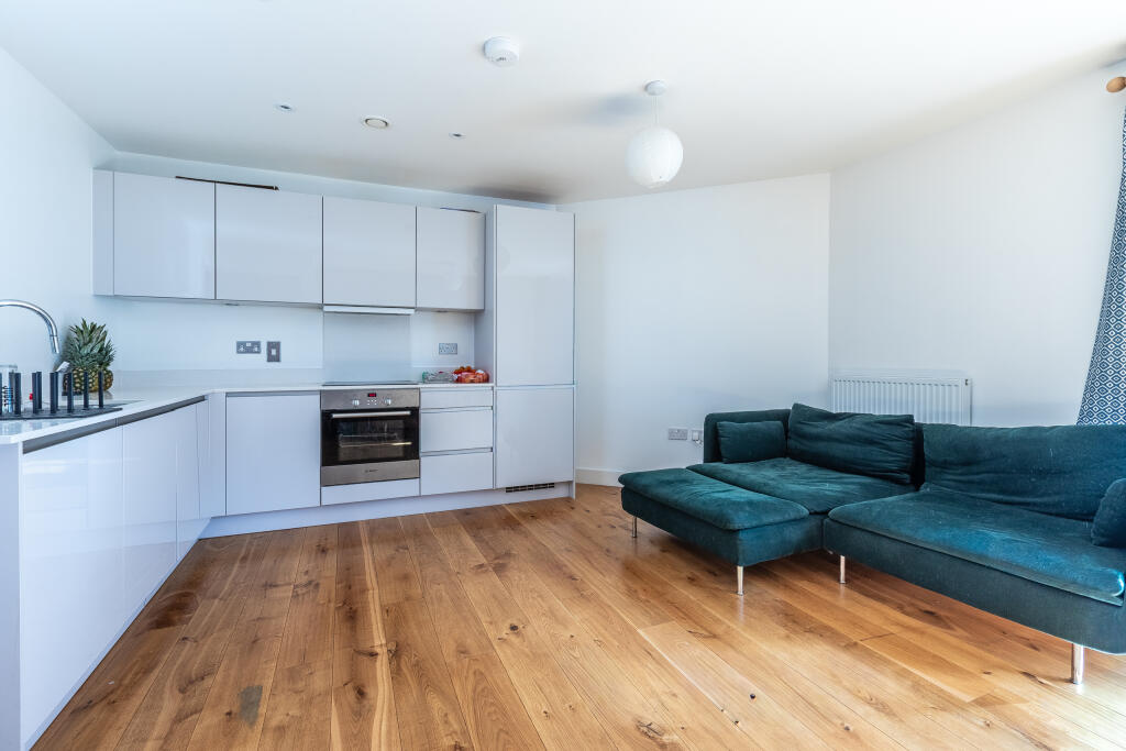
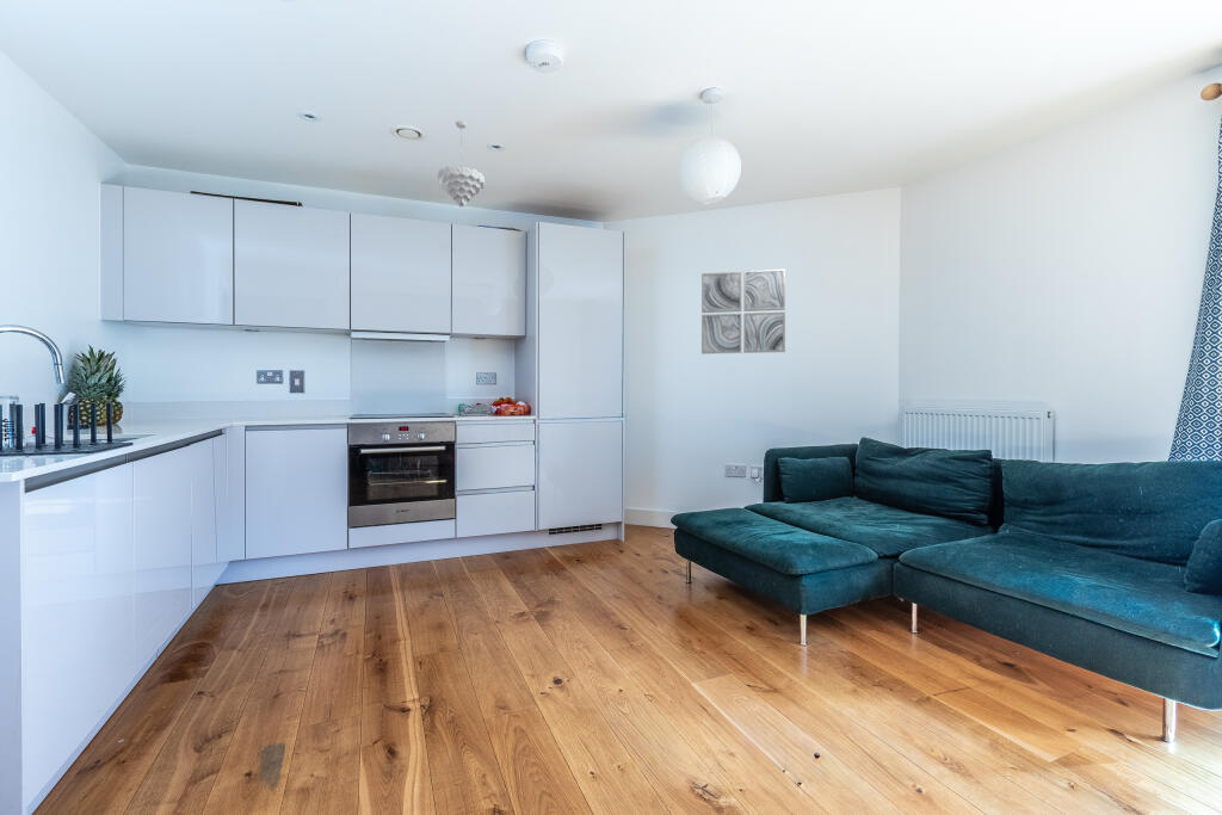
+ wall art [701,267,786,356]
+ pendant light [437,119,486,208]
